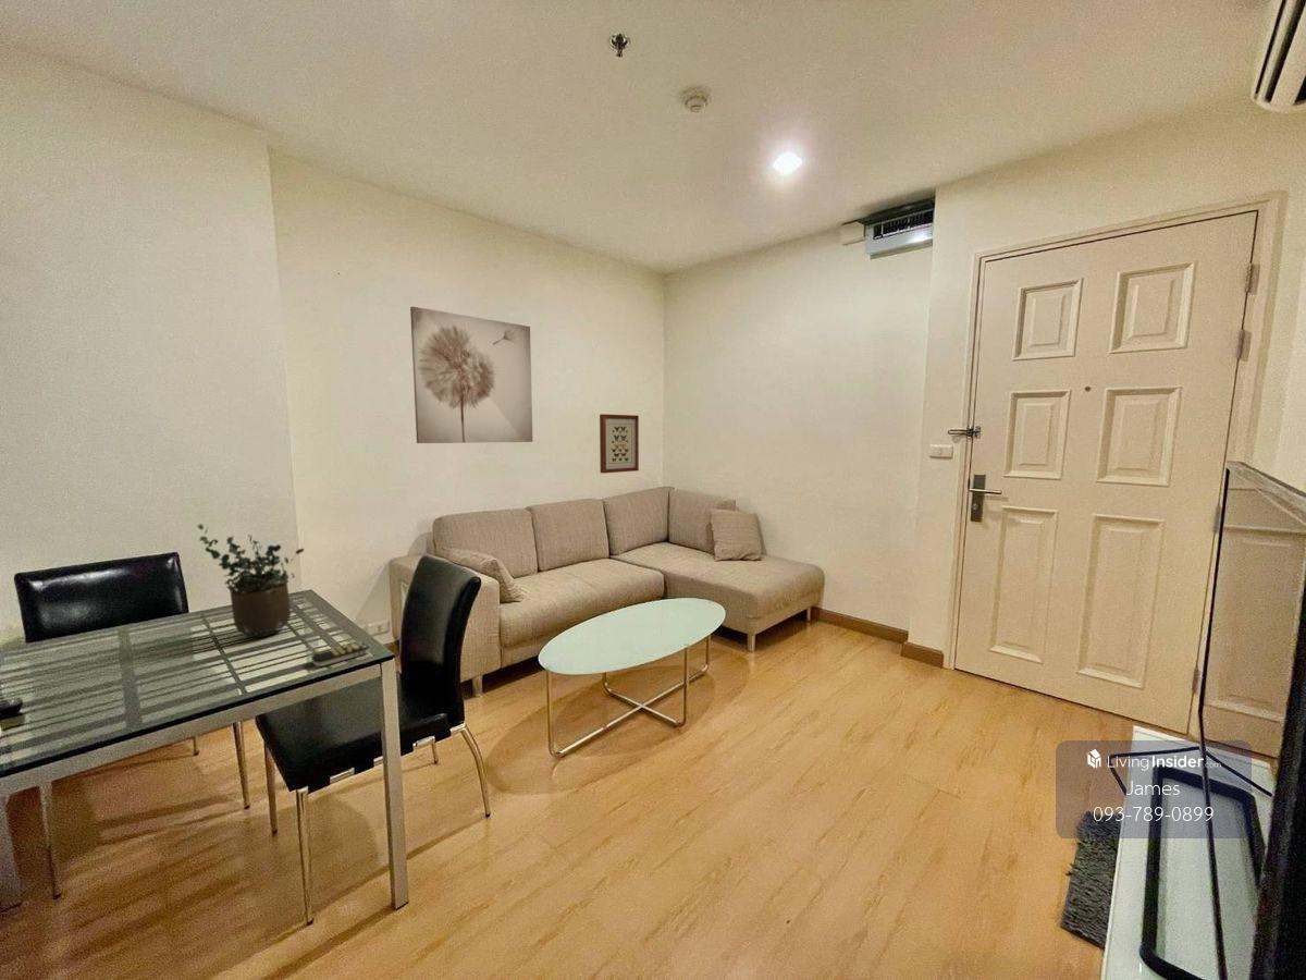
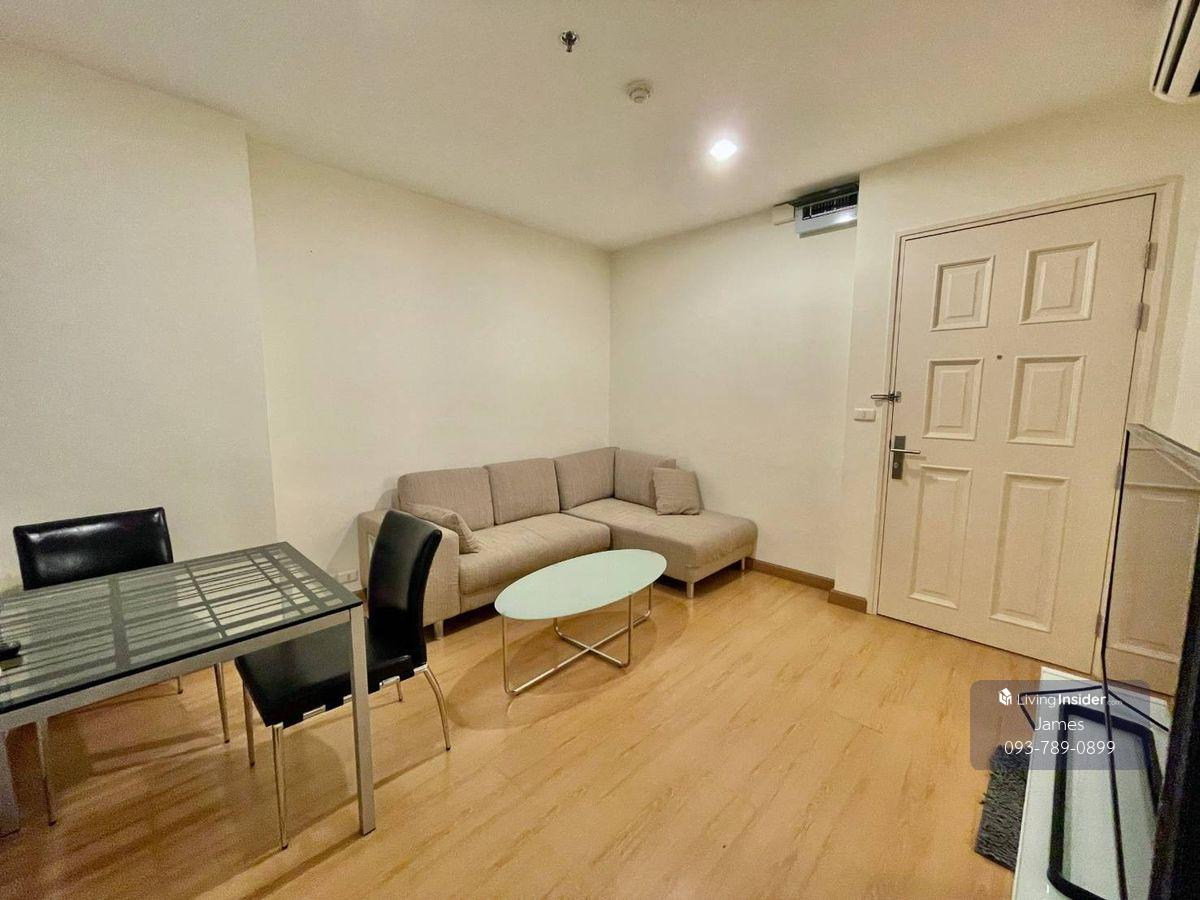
- wall art [409,306,533,444]
- potted plant [196,523,306,638]
- remote control [310,640,370,667]
- wall art [599,413,640,475]
